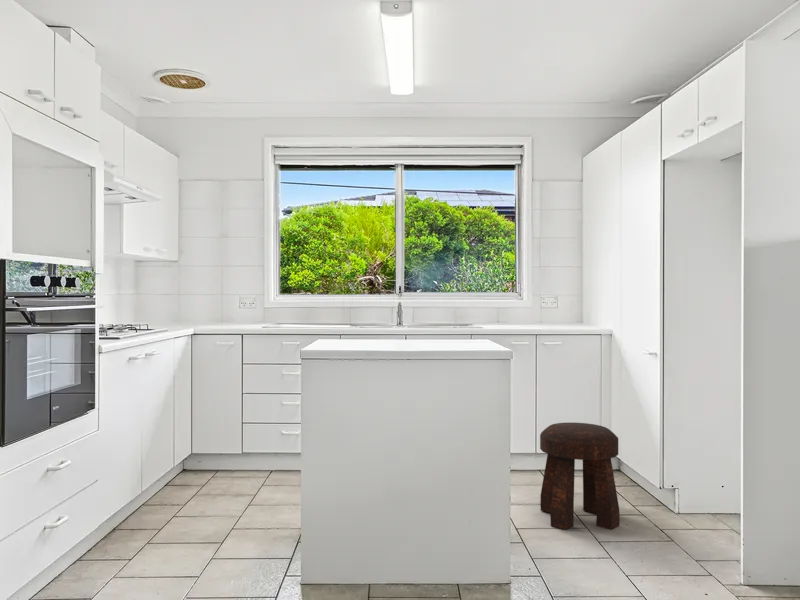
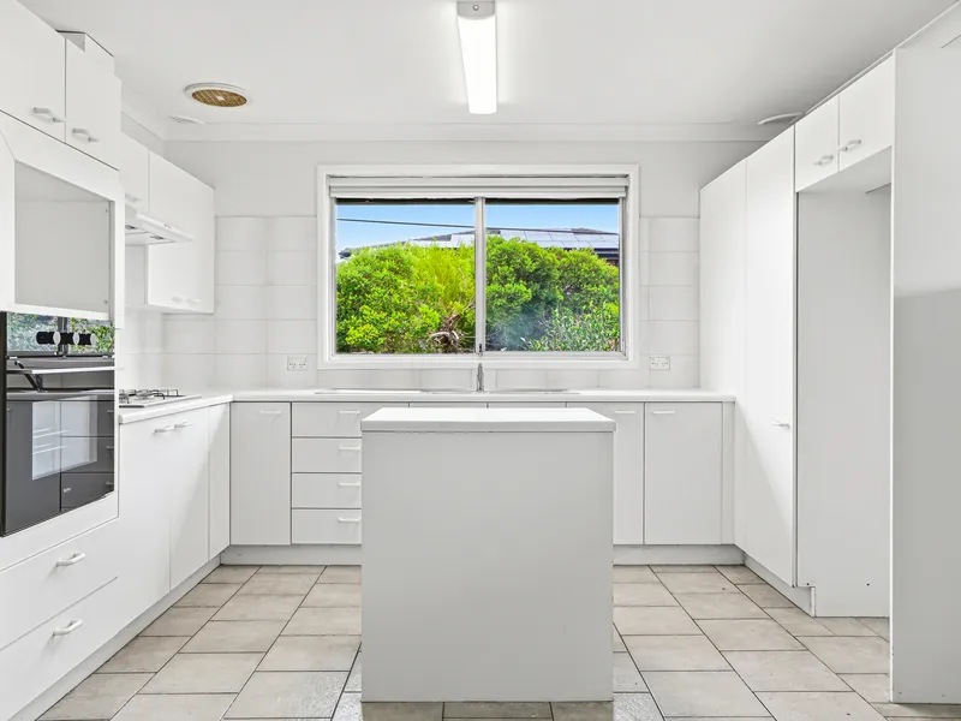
- stool [539,422,620,531]
